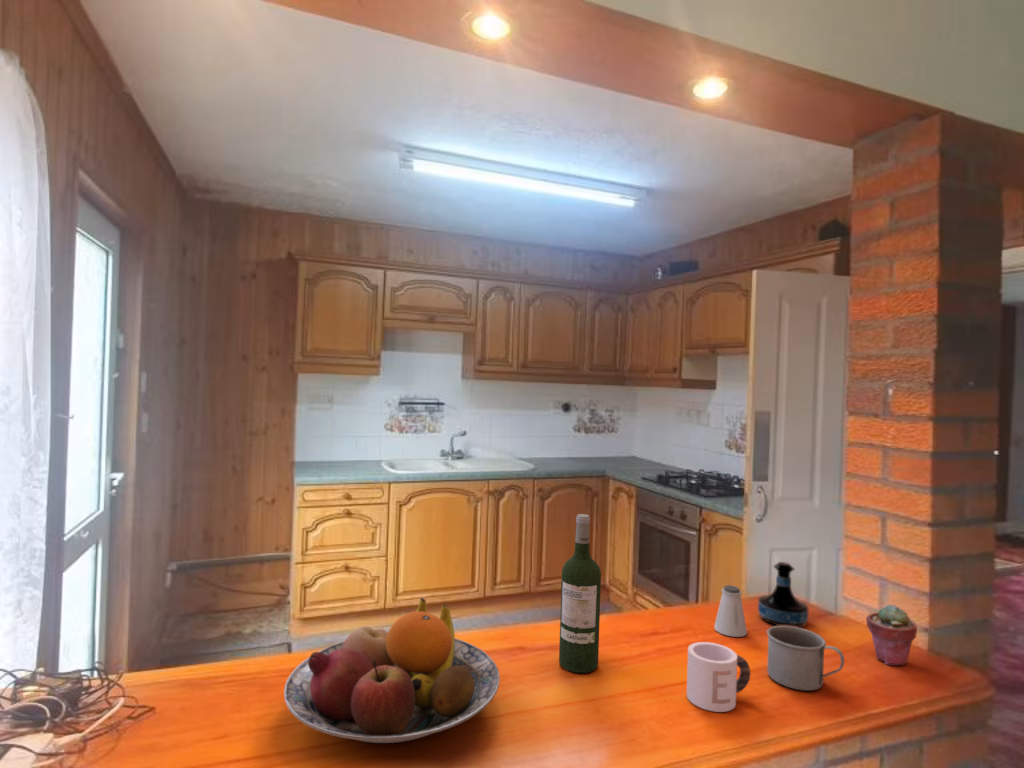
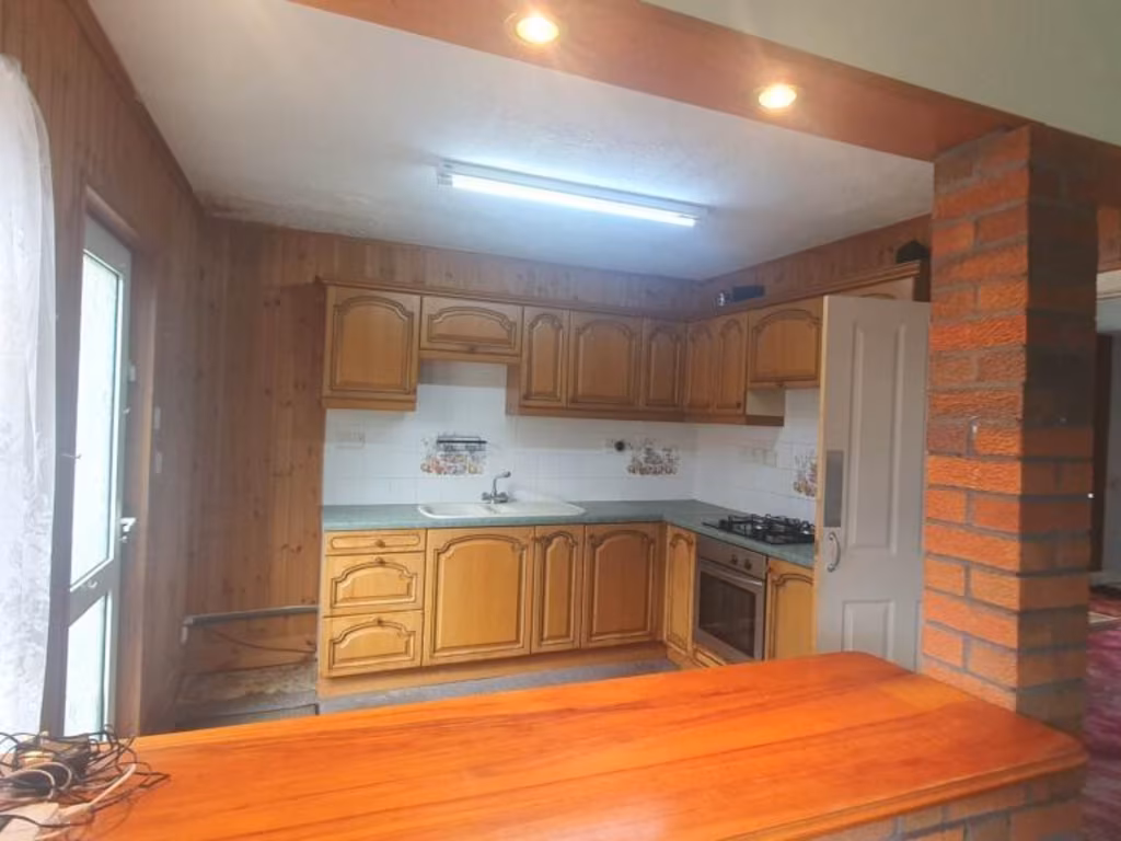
- fruit bowl [283,597,501,744]
- tequila bottle [757,561,810,628]
- potted succulent [865,604,918,667]
- mug [766,625,845,692]
- saltshaker [713,584,748,638]
- mug [686,641,751,713]
- wine bottle [558,513,602,674]
